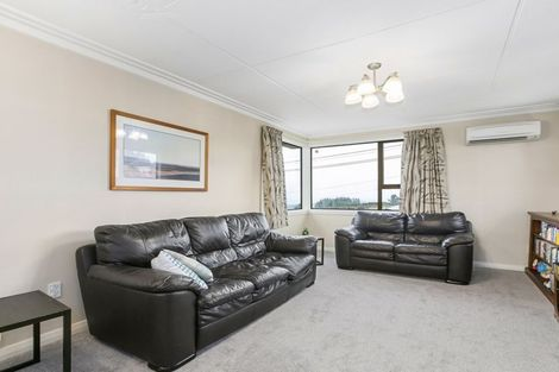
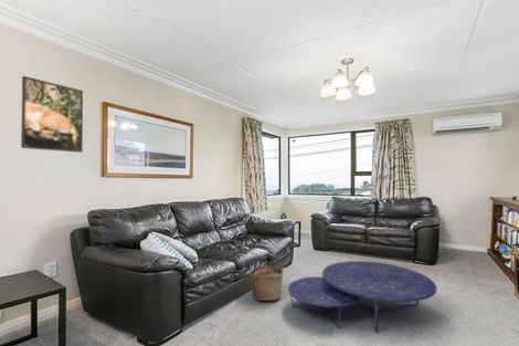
+ basket [247,264,285,303]
+ nesting table [287,260,437,334]
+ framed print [20,75,84,154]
